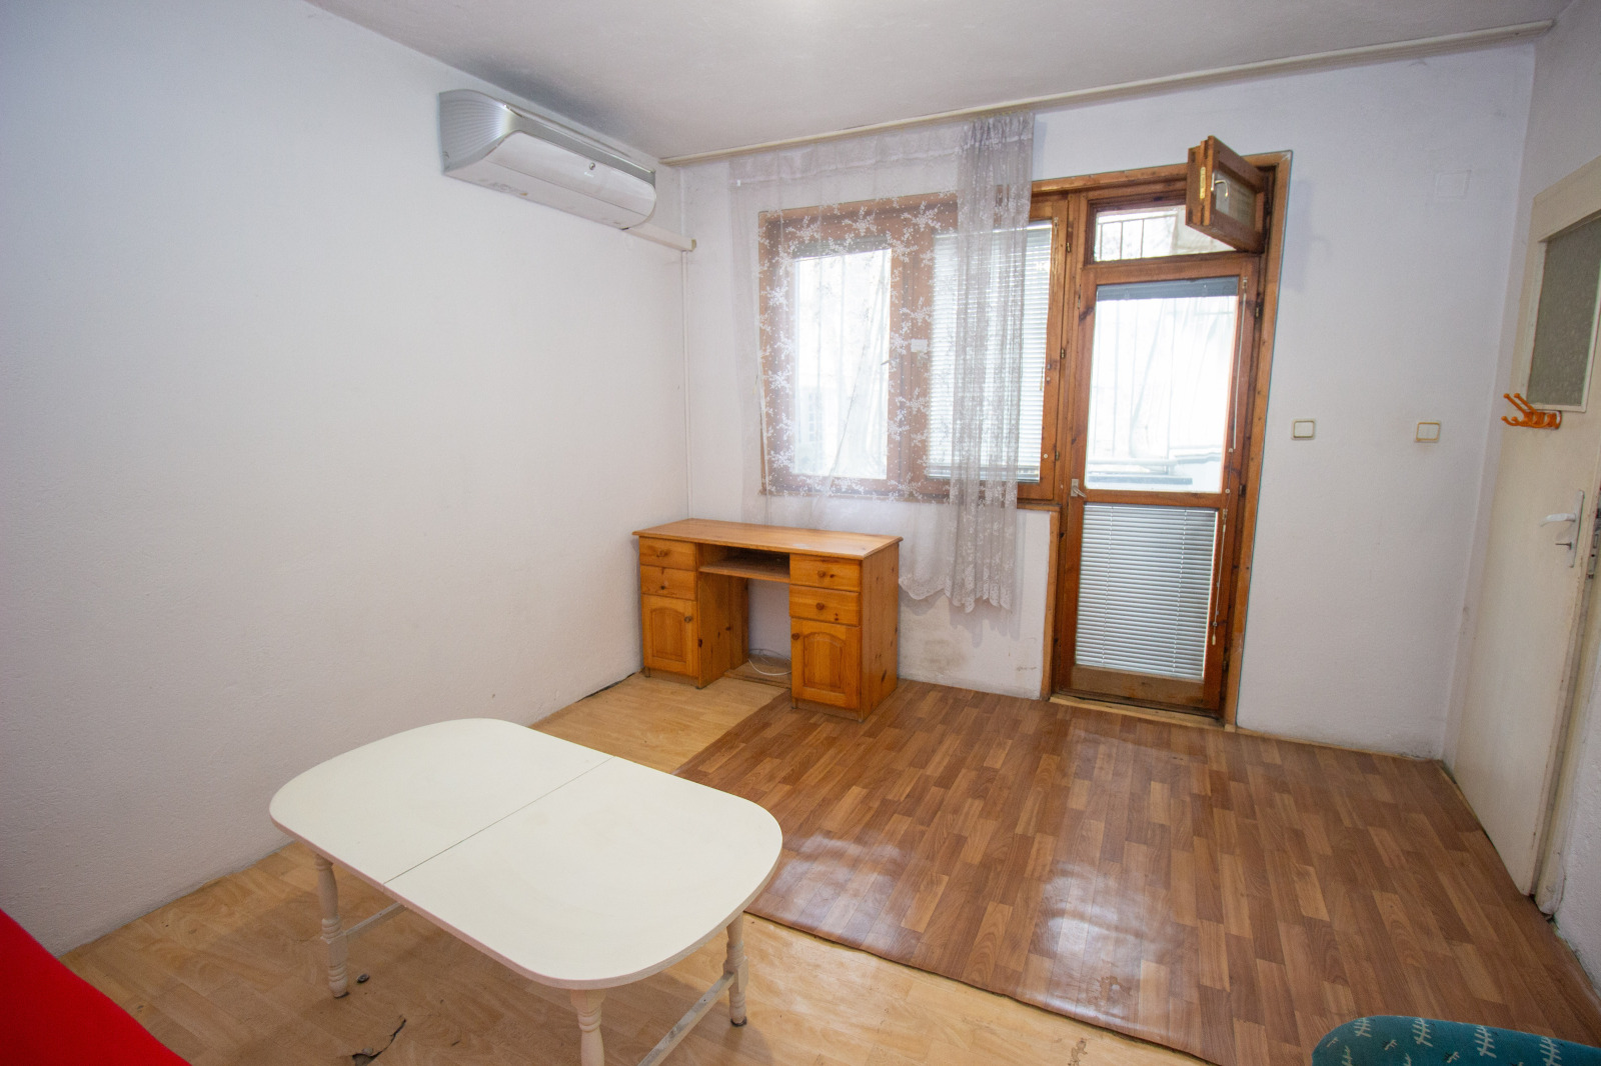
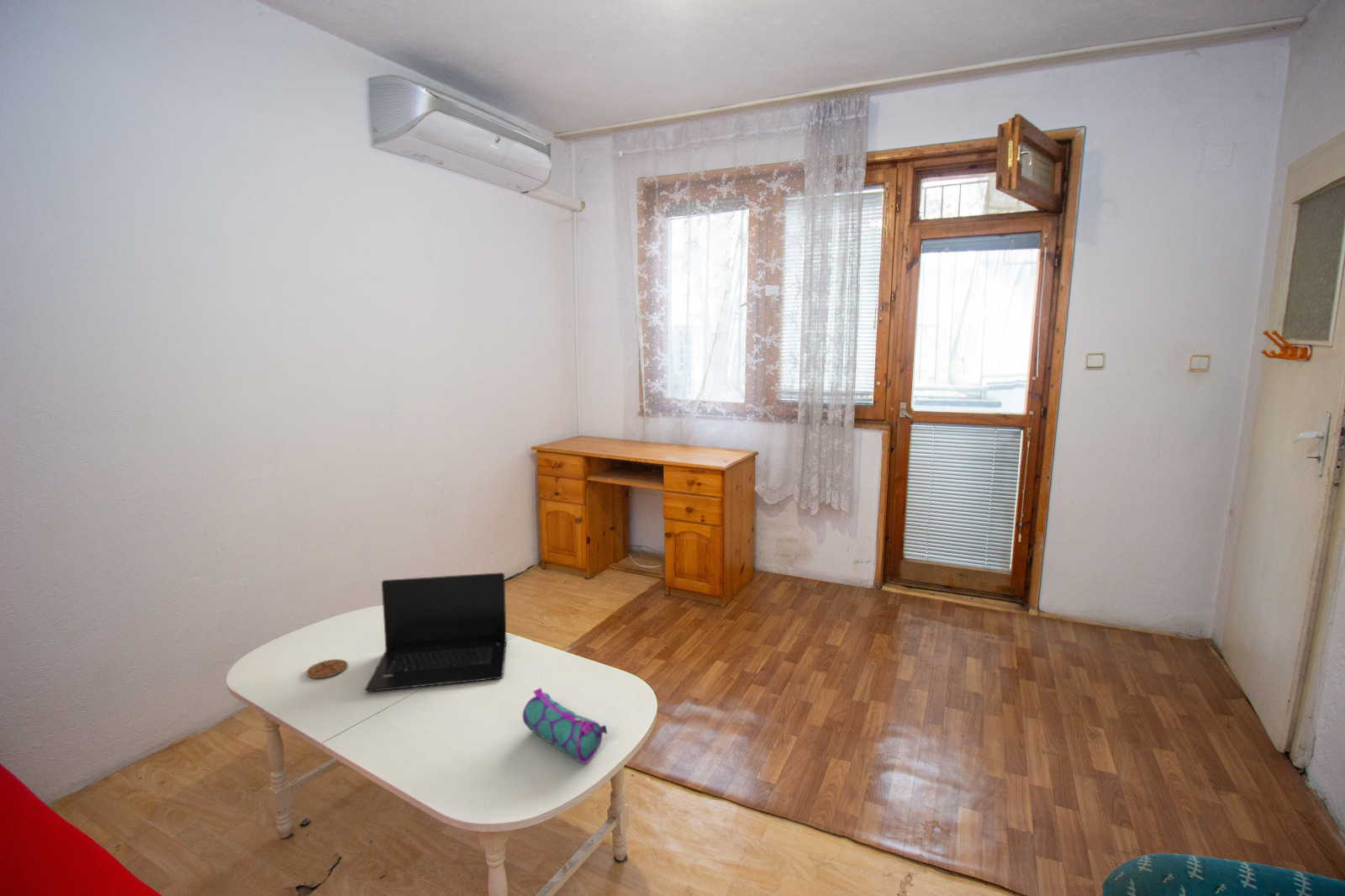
+ pencil case [522,687,608,765]
+ laptop [364,572,508,693]
+ coaster [306,658,348,679]
